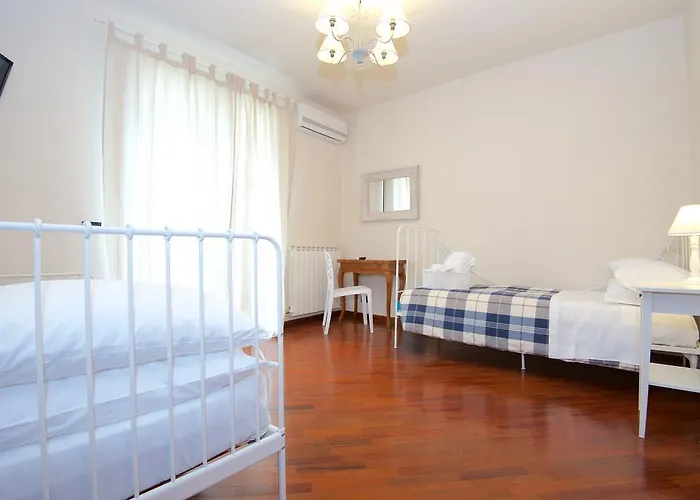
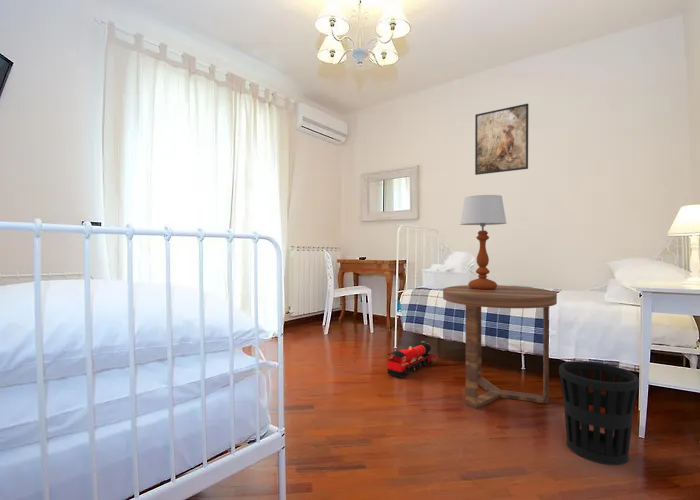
+ table lamp [459,194,508,290]
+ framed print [474,103,529,176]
+ toy train [386,340,437,378]
+ side table [442,284,558,410]
+ wastebasket [558,360,640,466]
